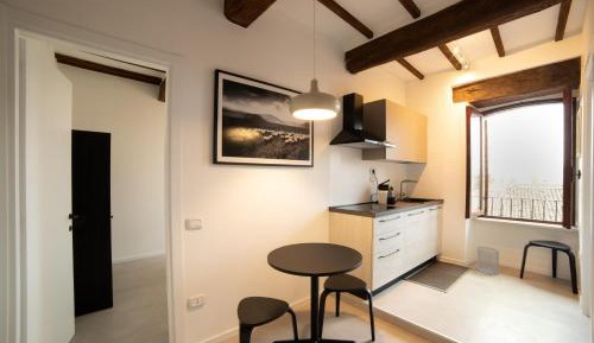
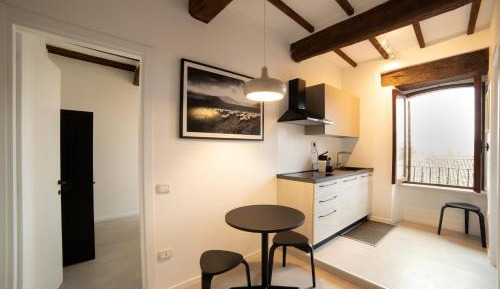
- wastebasket [475,246,500,275]
